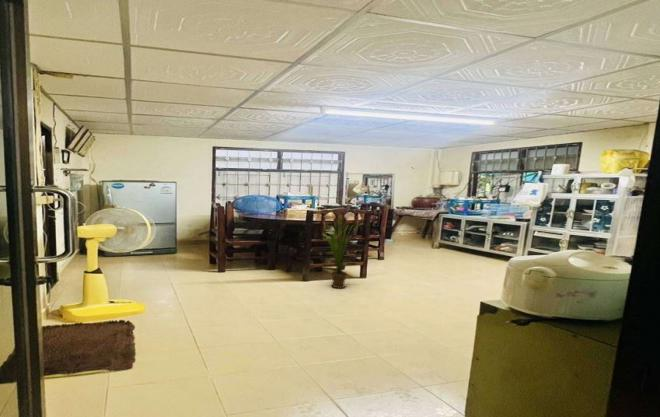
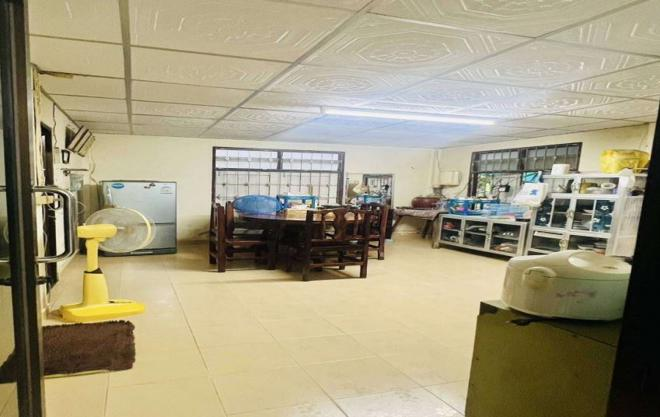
- house plant [322,209,366,290]
